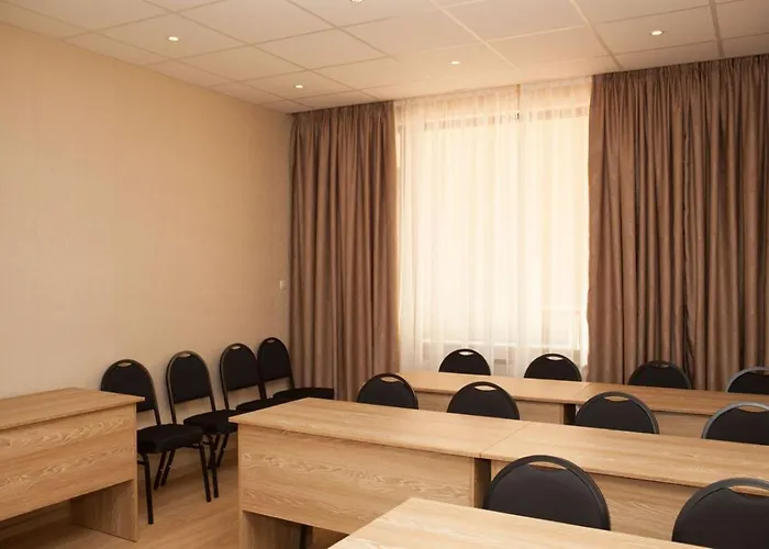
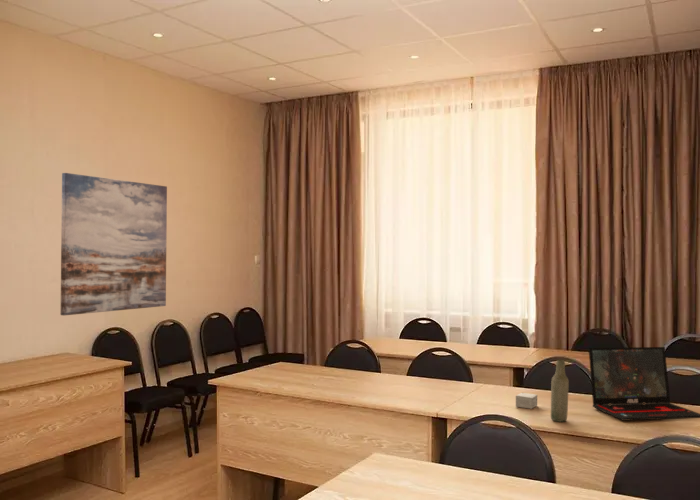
+ bottle [550,359,570,423]
+ laptop [588,346,700,422]
+ small box [515,392,538,410]
+ wall art [59,172,168,316]
